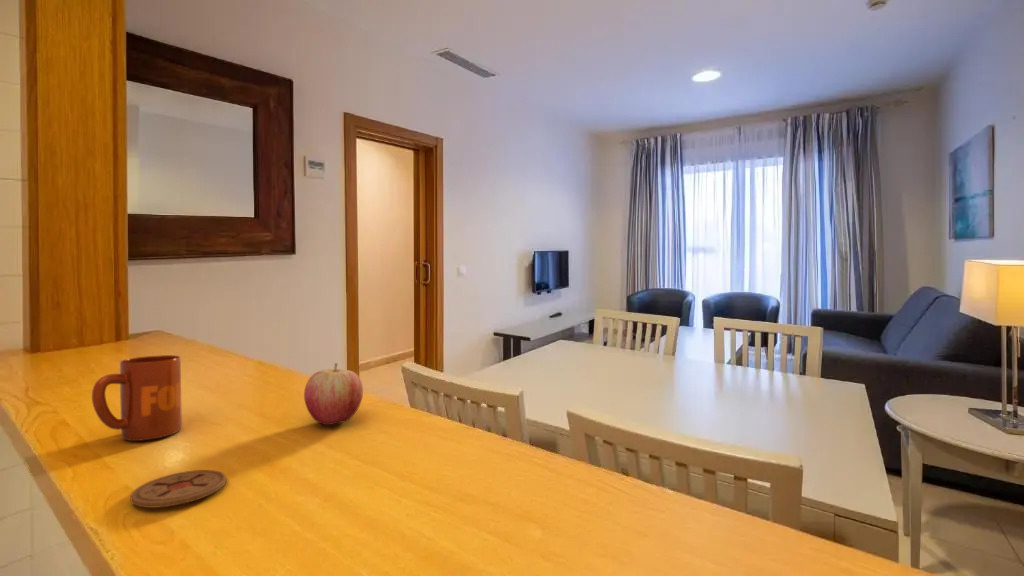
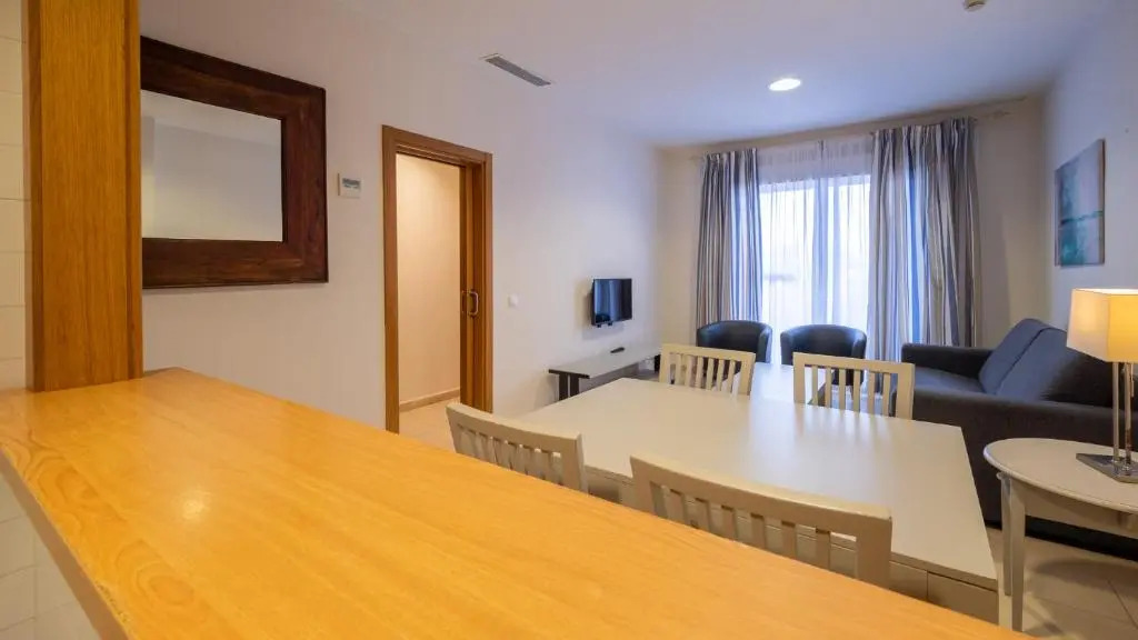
- mug [91,354,183,442]
- apple [303,362,364,426]
- coaster [130,469,227,509]
